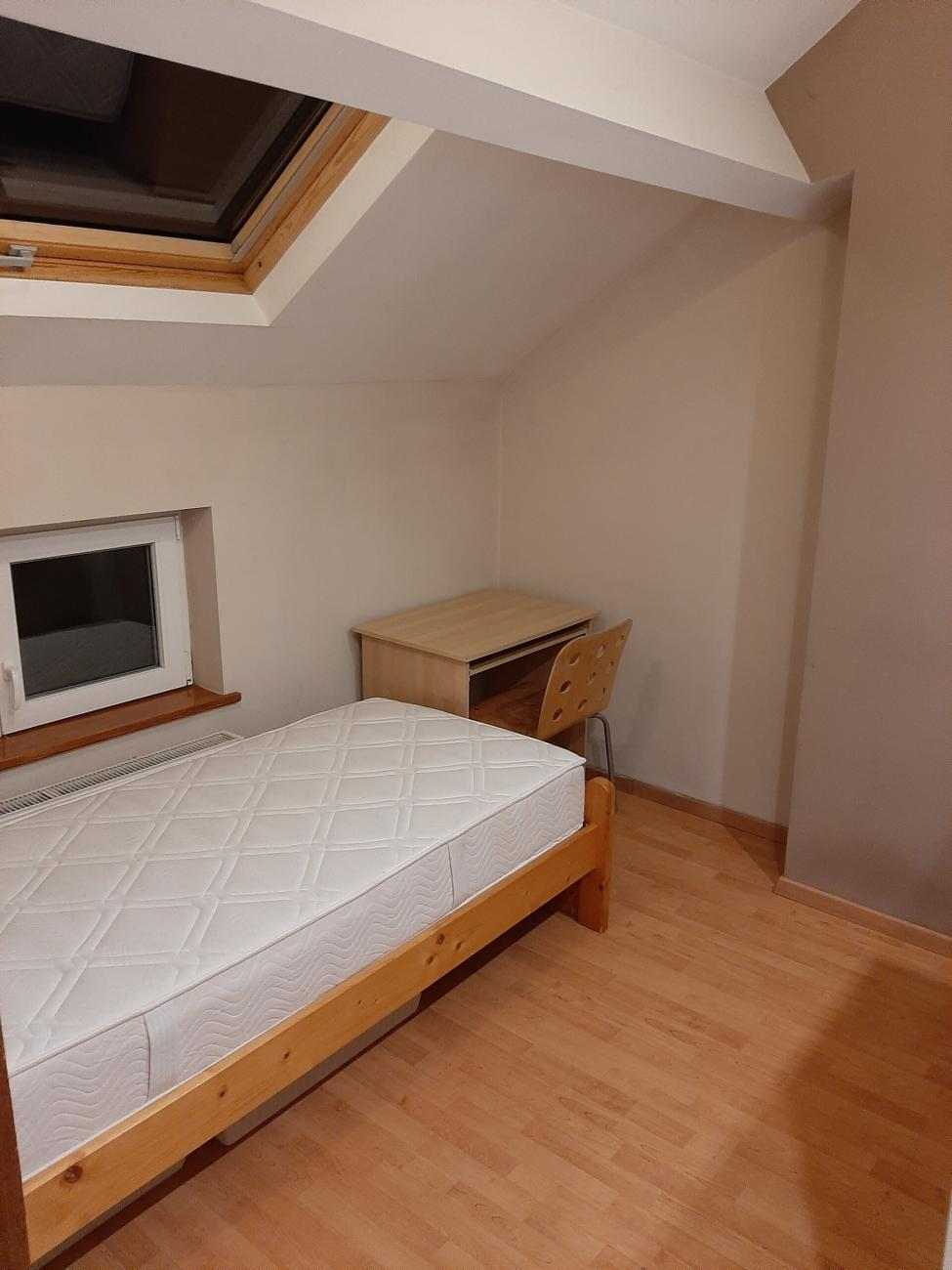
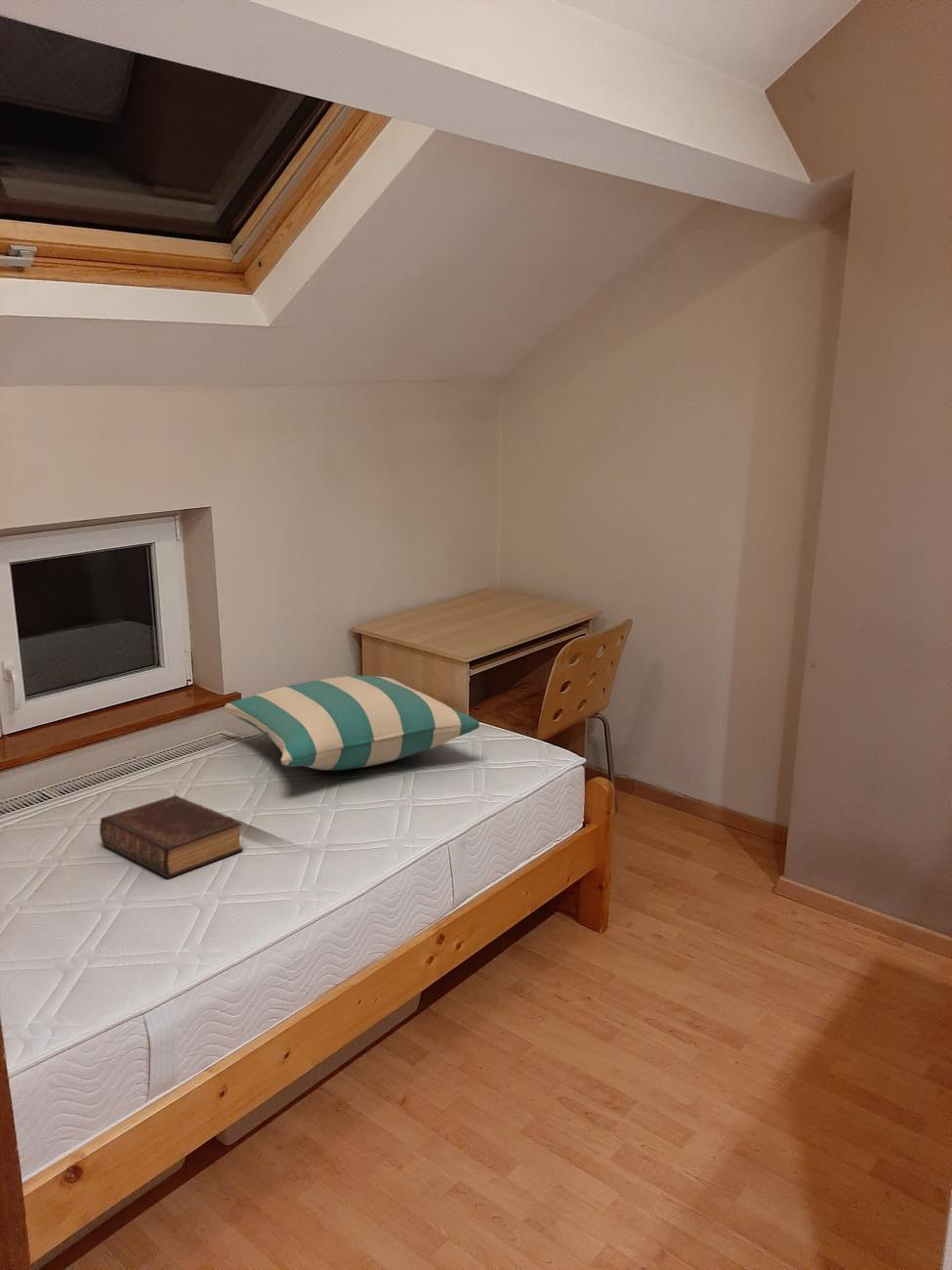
+ pillow [224,675,480,772]
+ book [99,794,244,879]
